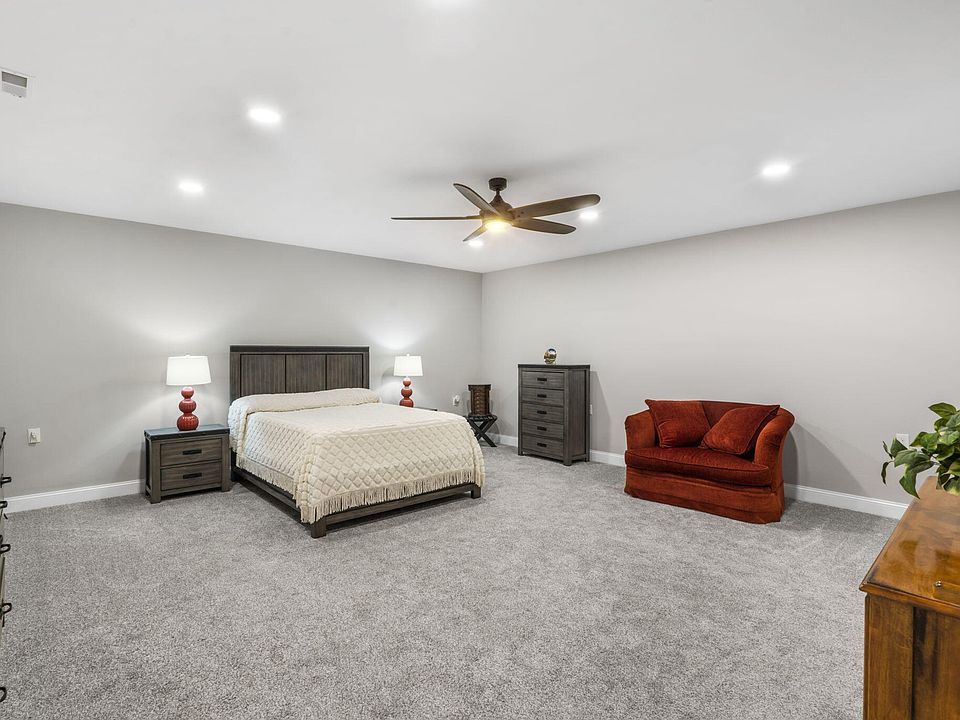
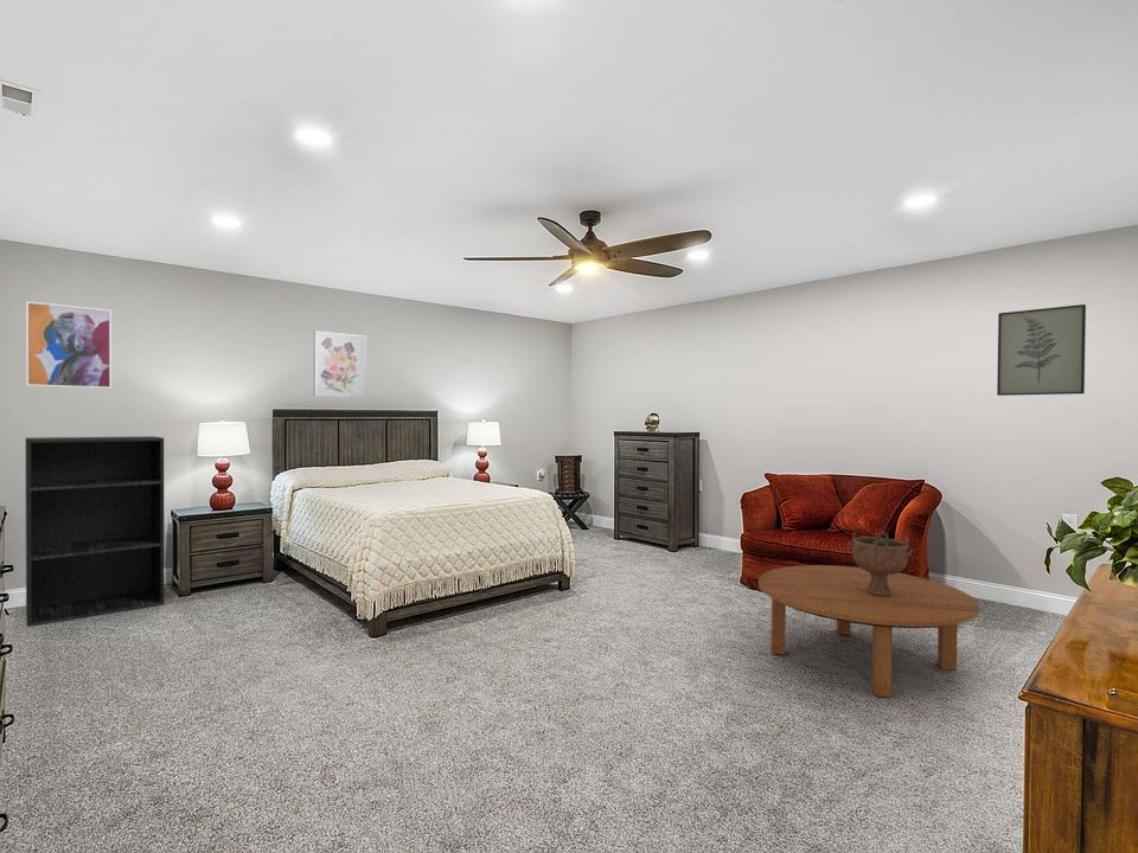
+ decorative bowl [848,528,914,596]
+ wall art [313,329,367,398]
+ wall art [996,303,1087,397]
+ bookshelf [24,435,165,628]
+ wall art [25,300,113,390]
+ coffee table [757,564,980,699]
